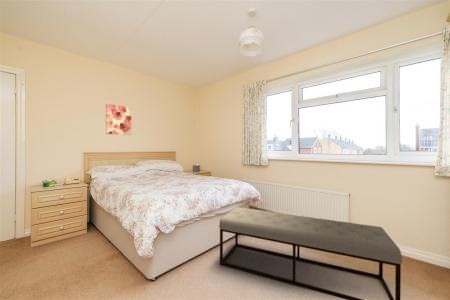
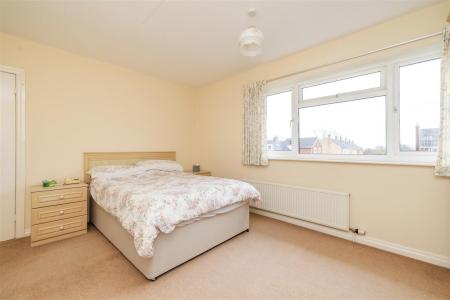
- wall art [105,103,132,136]
- bench [218,206,403,300]
